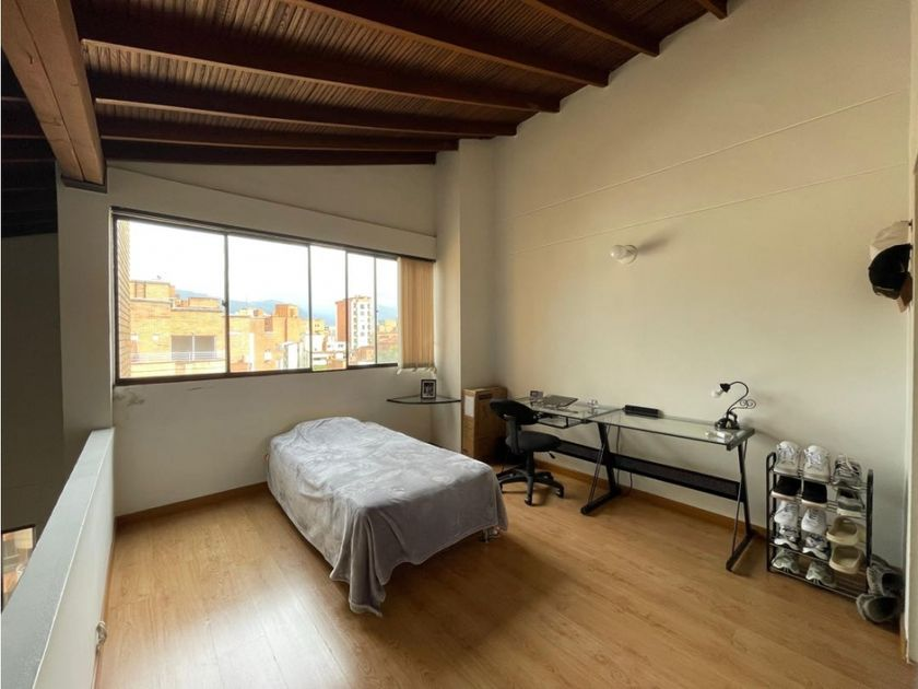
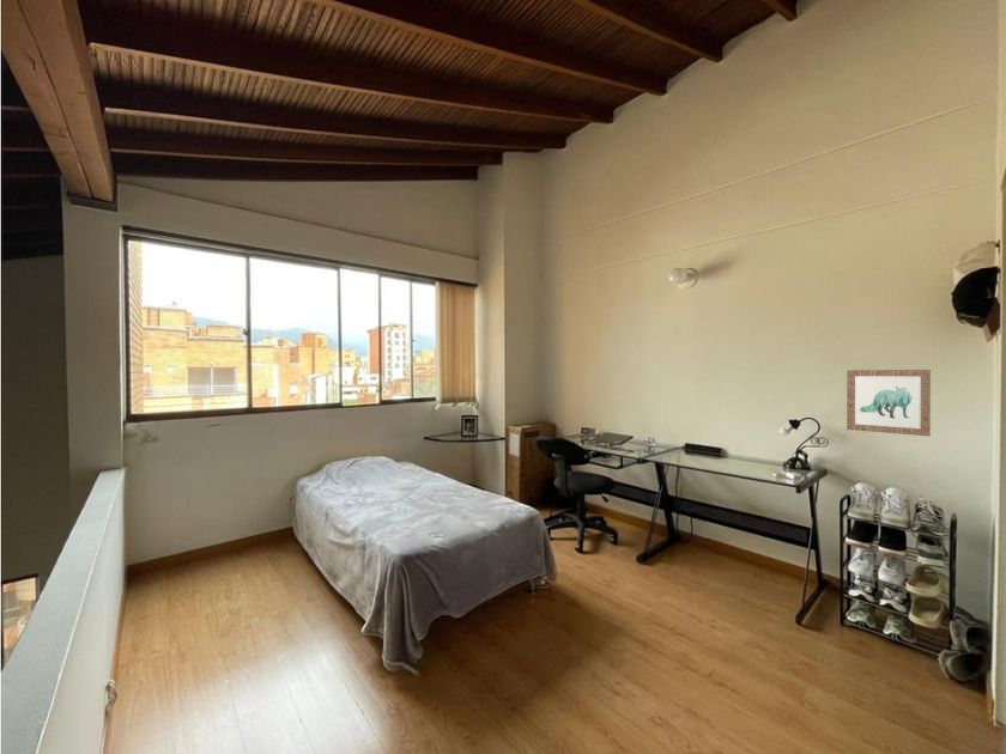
+ wall art [846,369,932,437]
